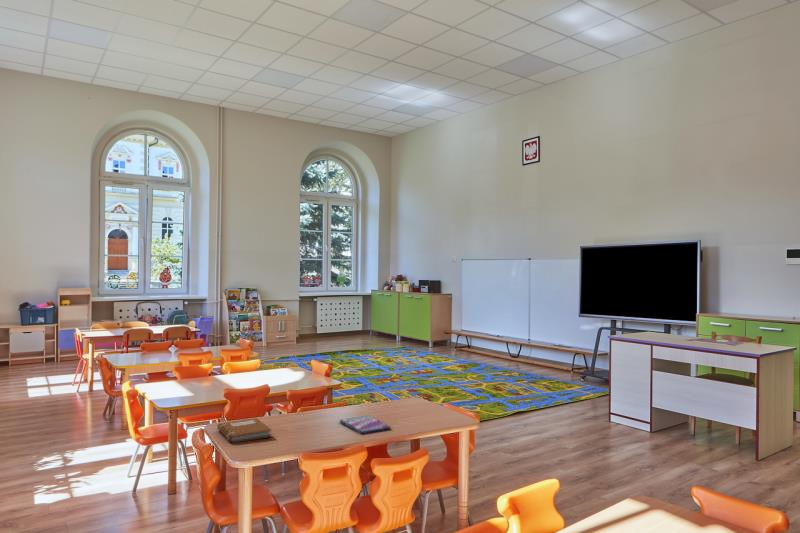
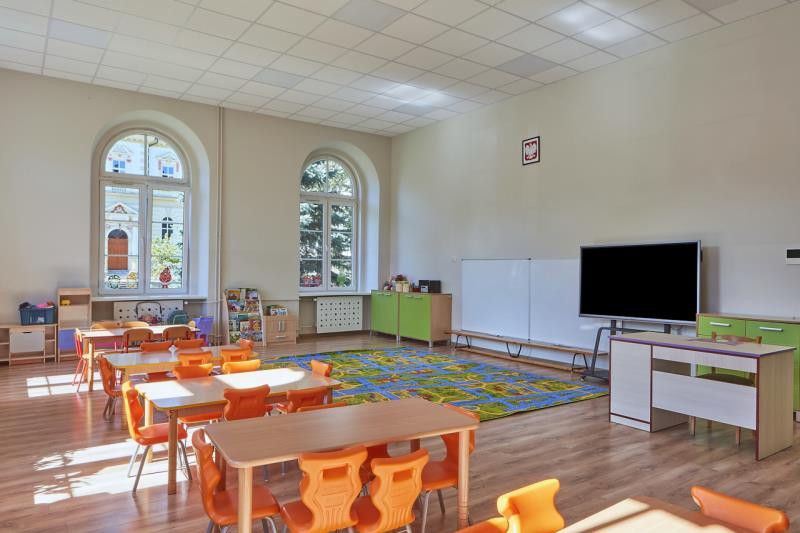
- notebook [216,417,273,444]
- video game case [339,415,392,435]
